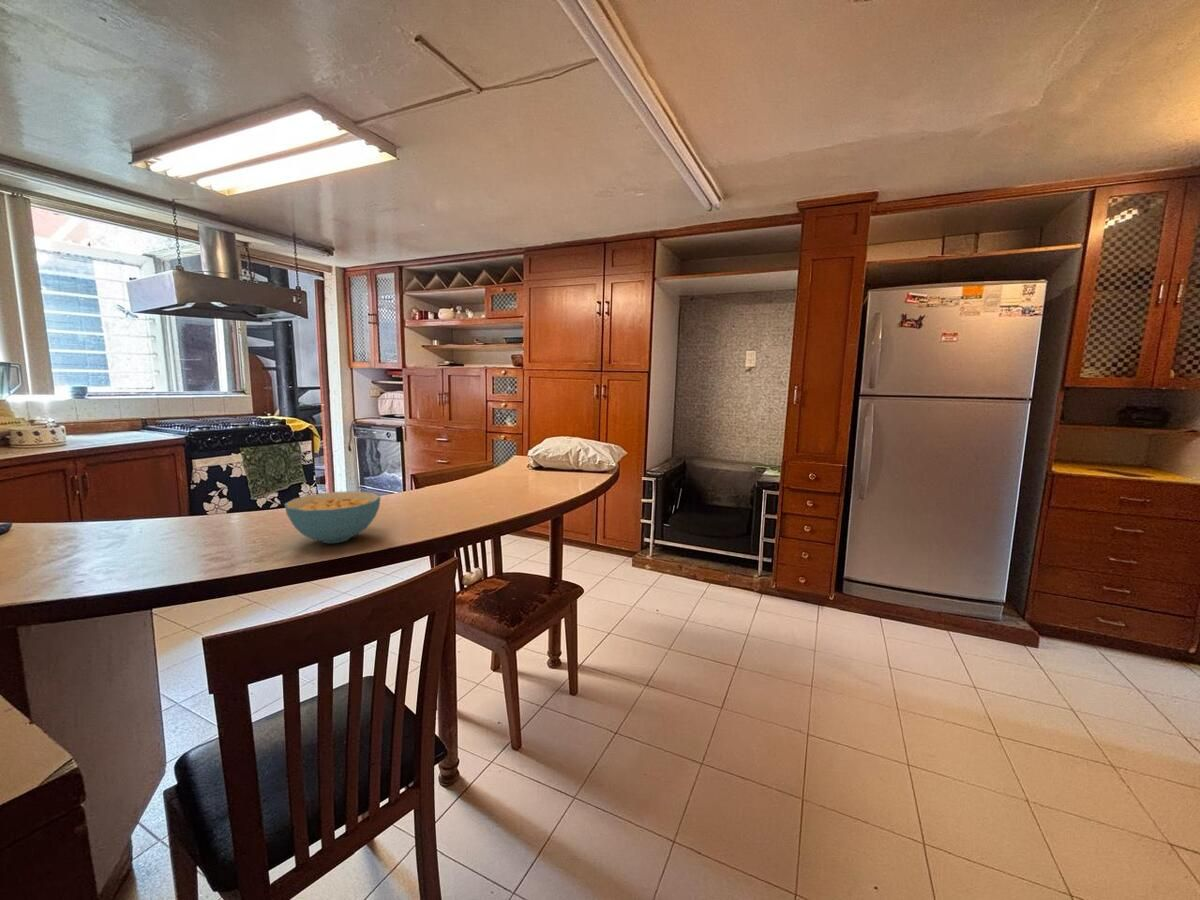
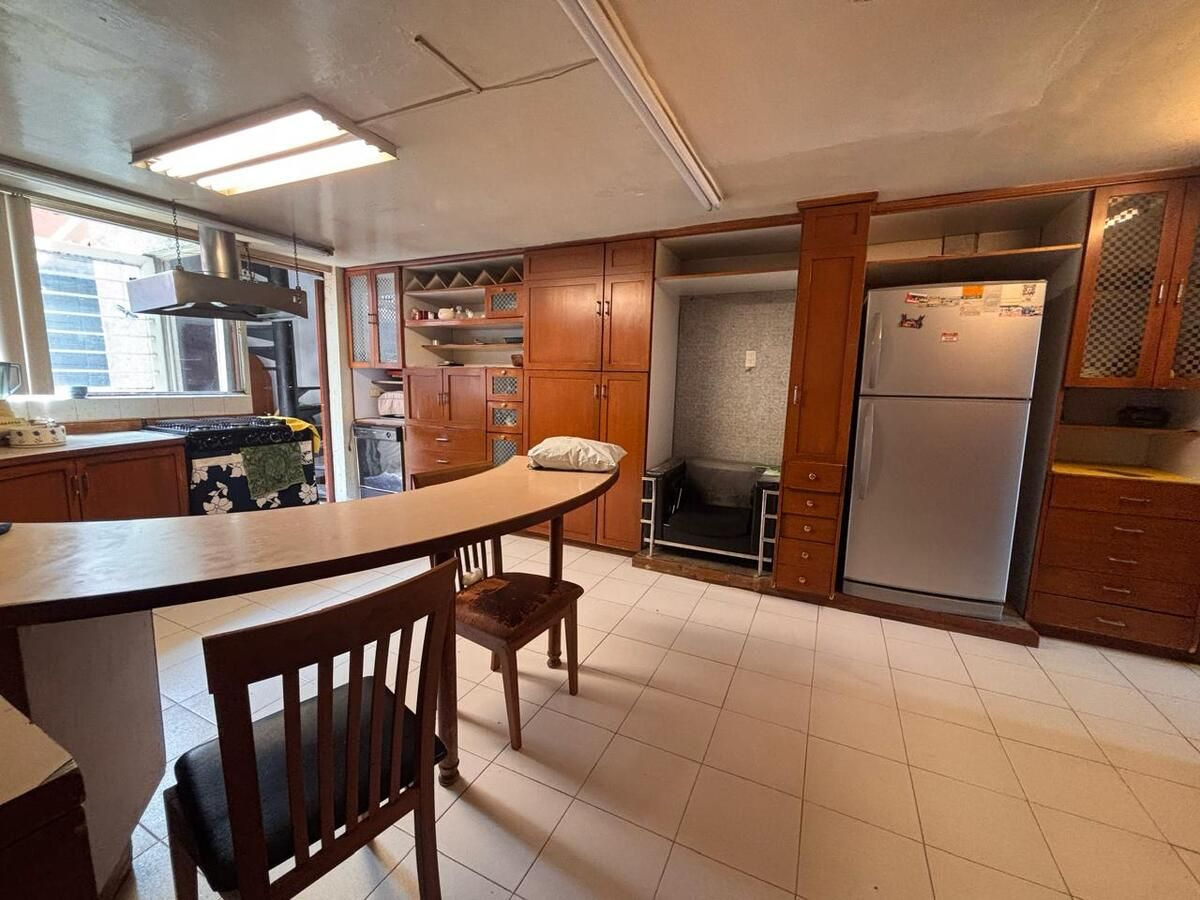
- cereal bowl [284,490,381,544]
